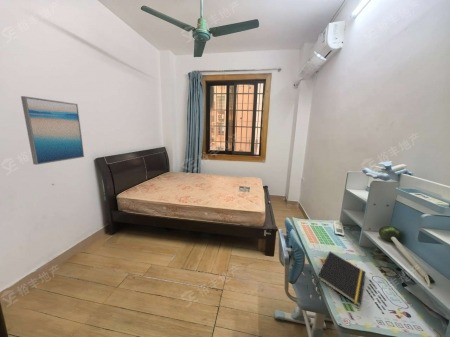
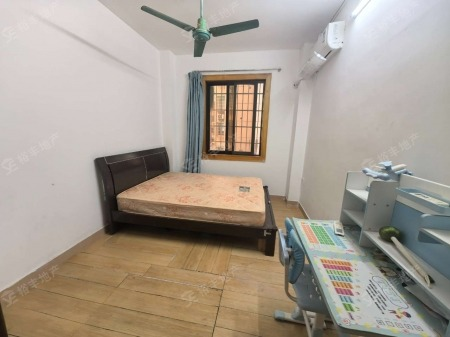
- wall art [20,95,85,166]
- notepad [316,251,367,308]
